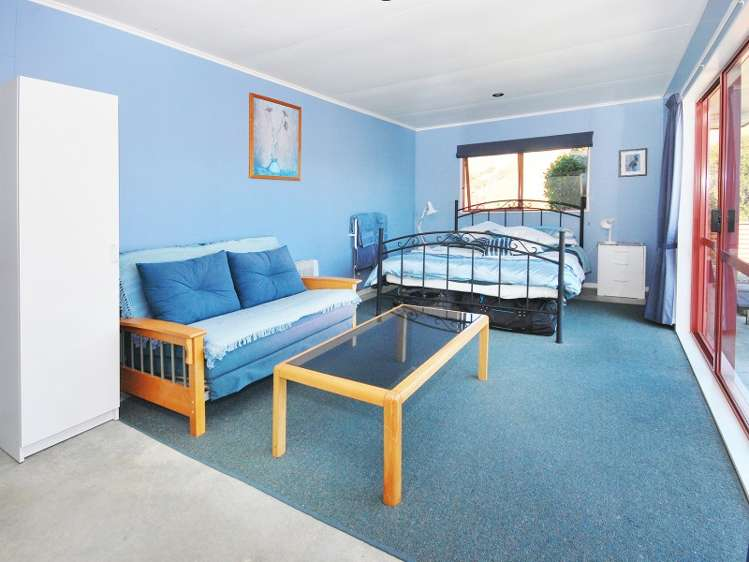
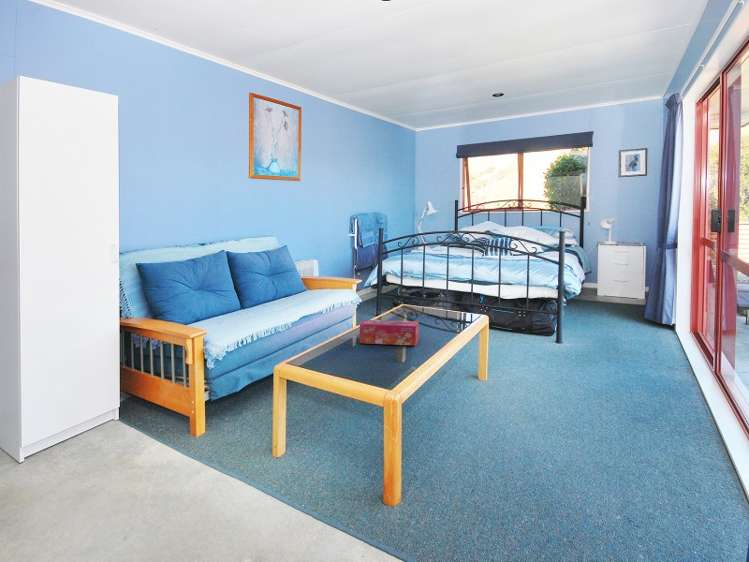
+ tissue box [359,319,420,347]
